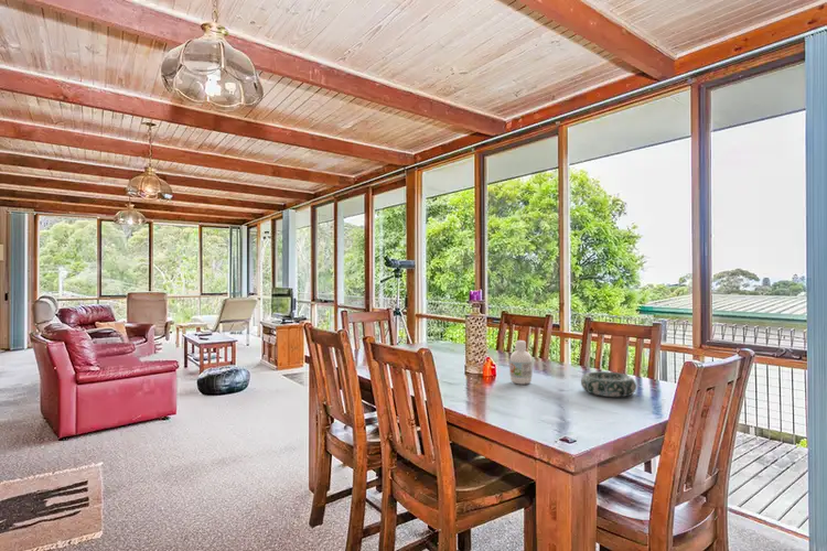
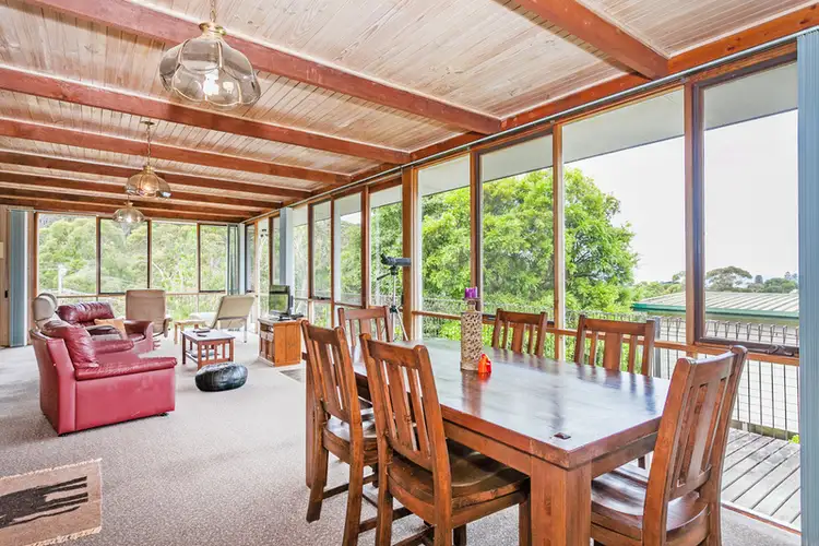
- decorative bowl [580,370,637,398]
- bottle [508,339,534,386]
